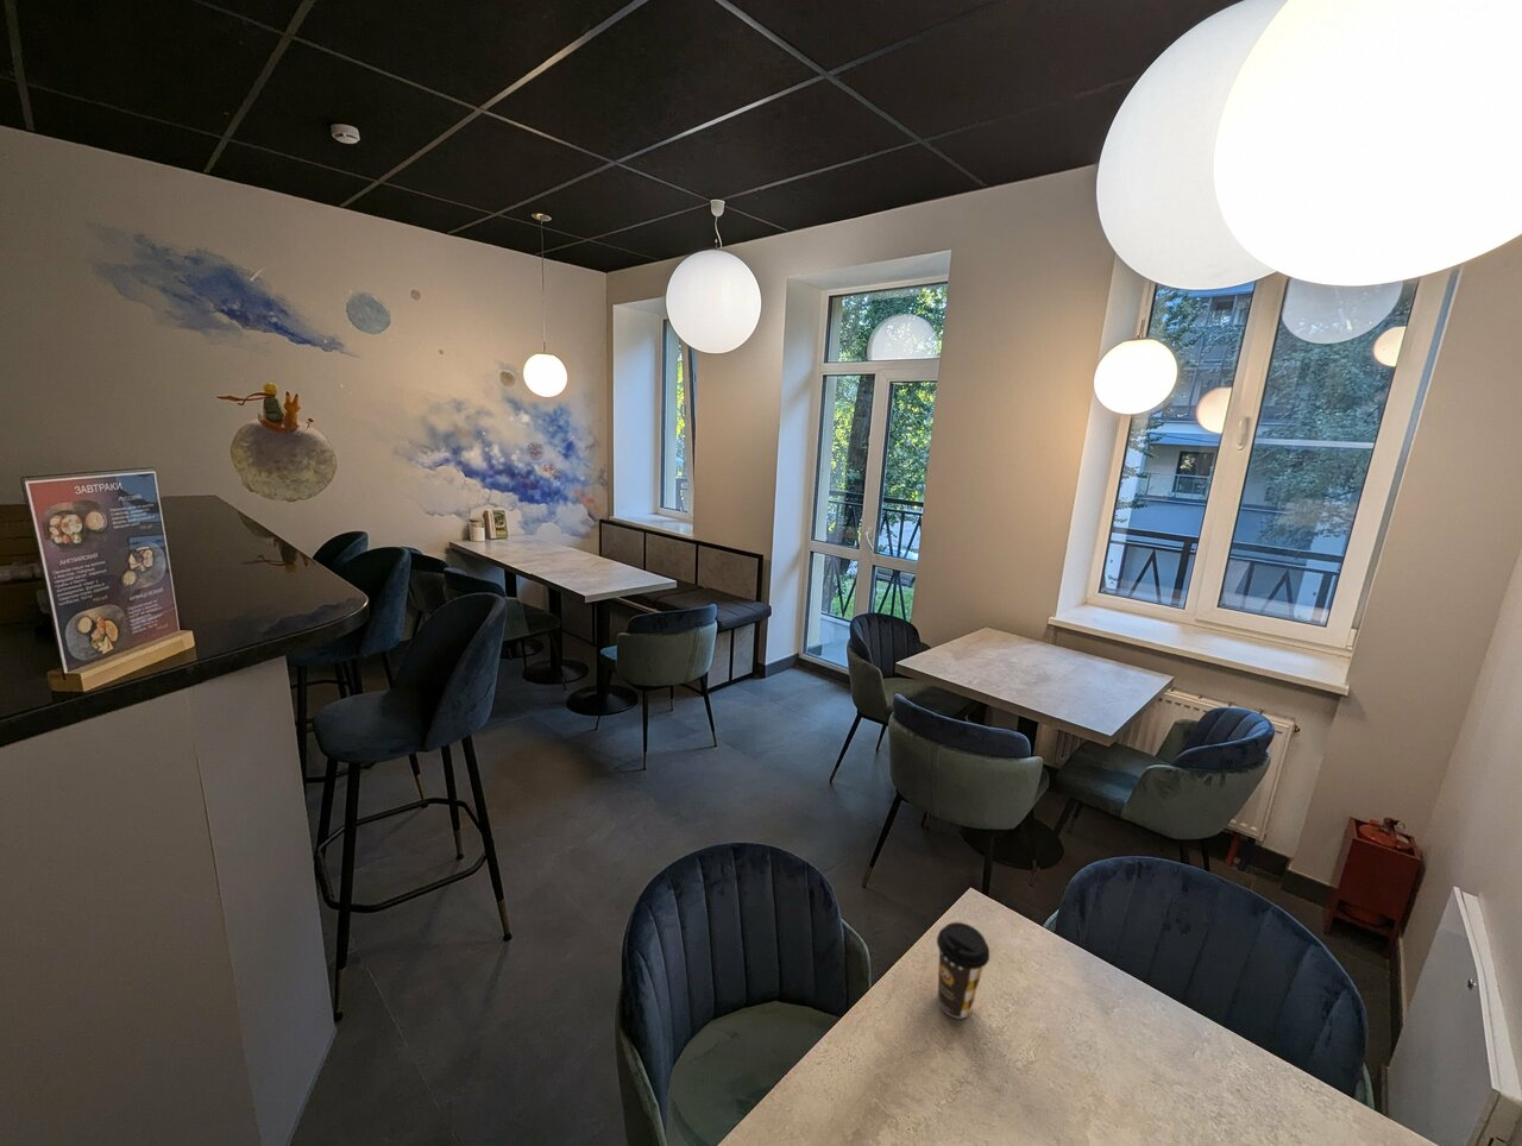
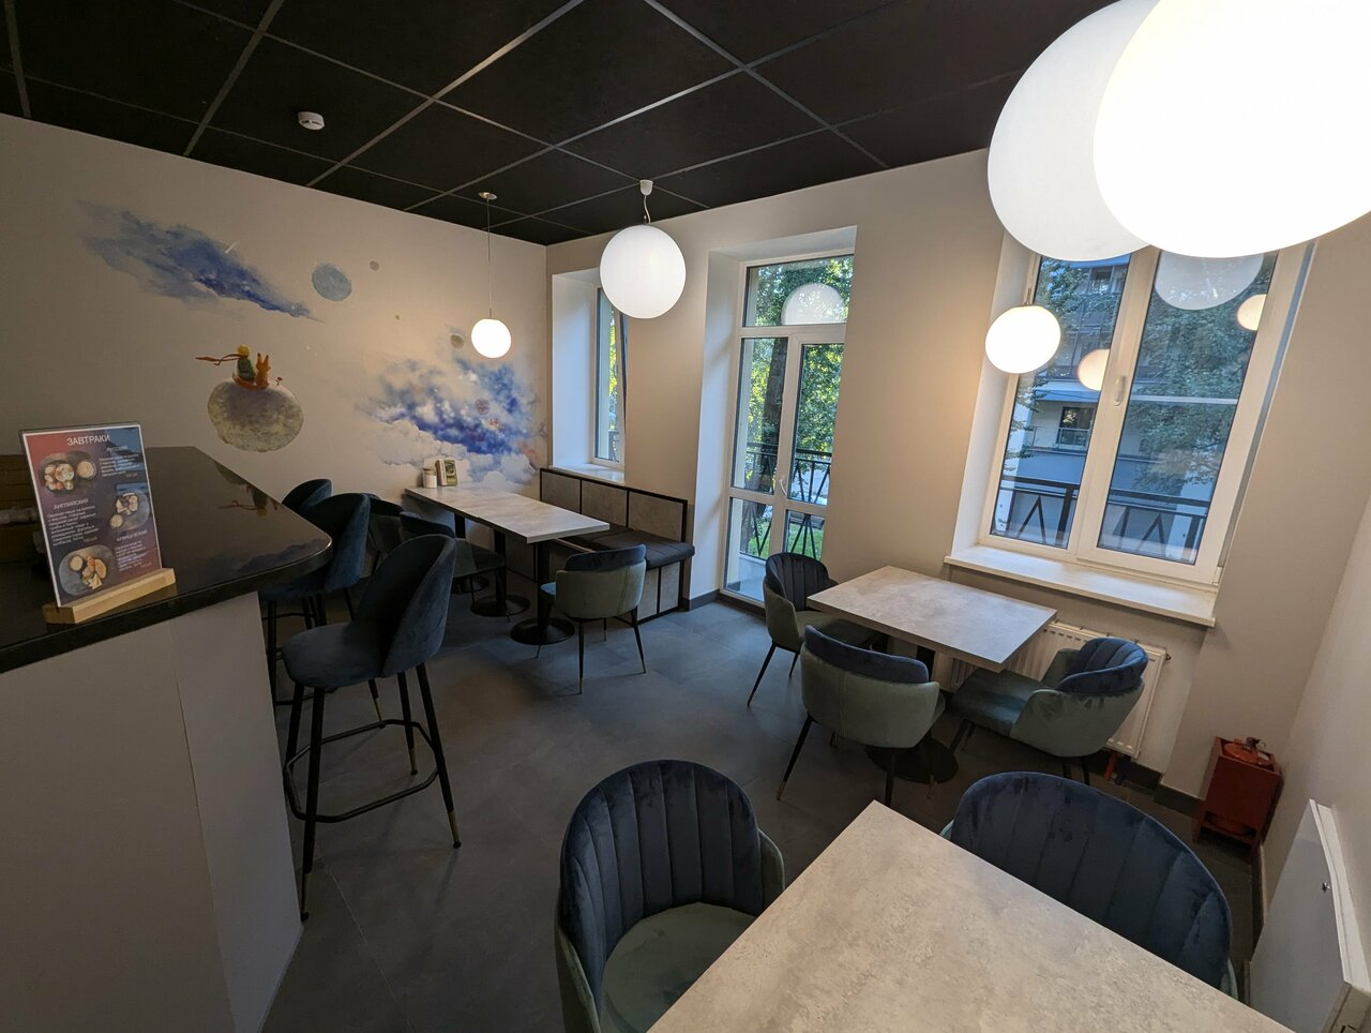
- coffee cup [936,921,991,1020]
